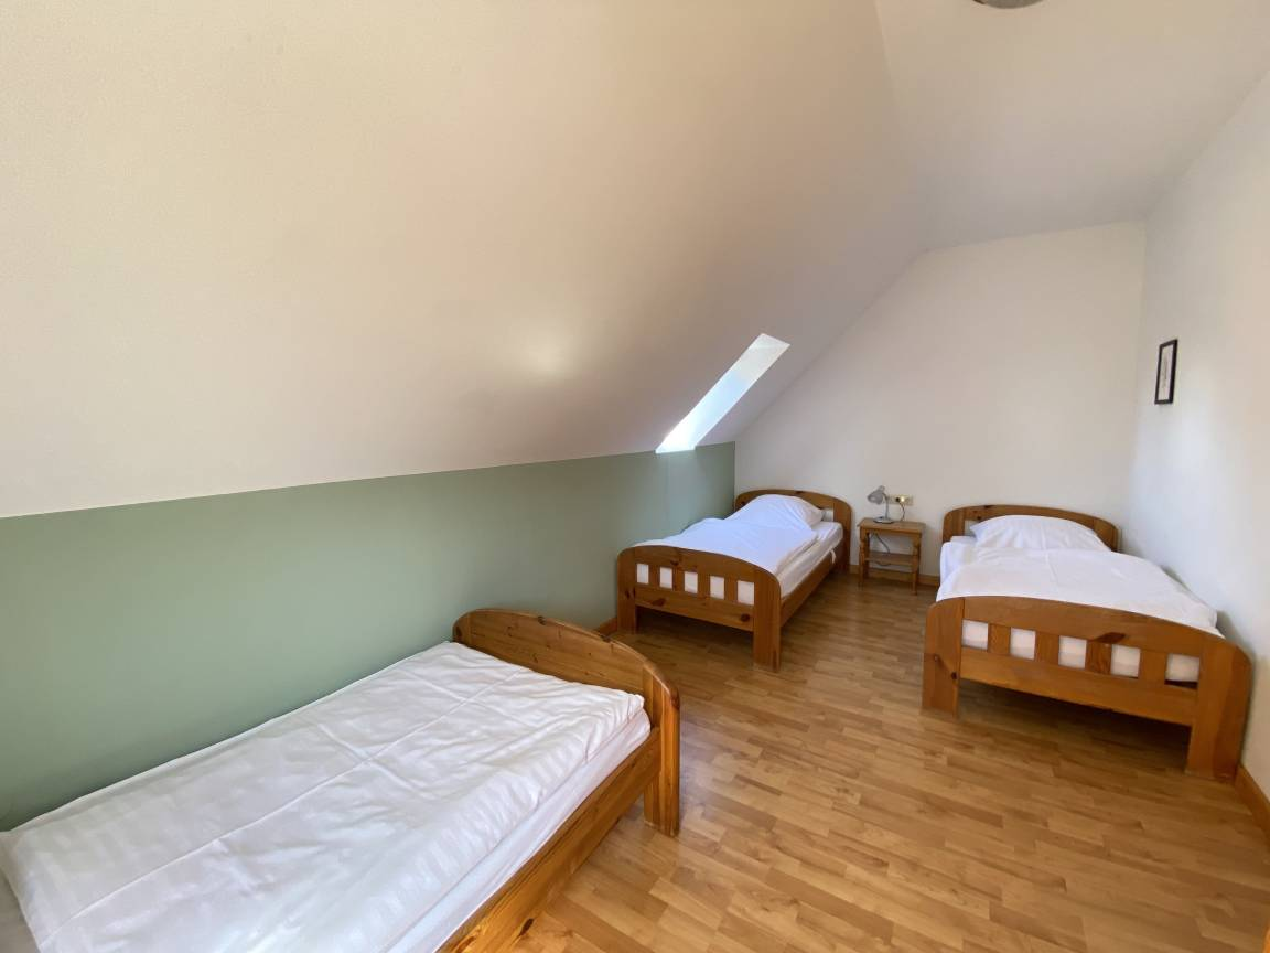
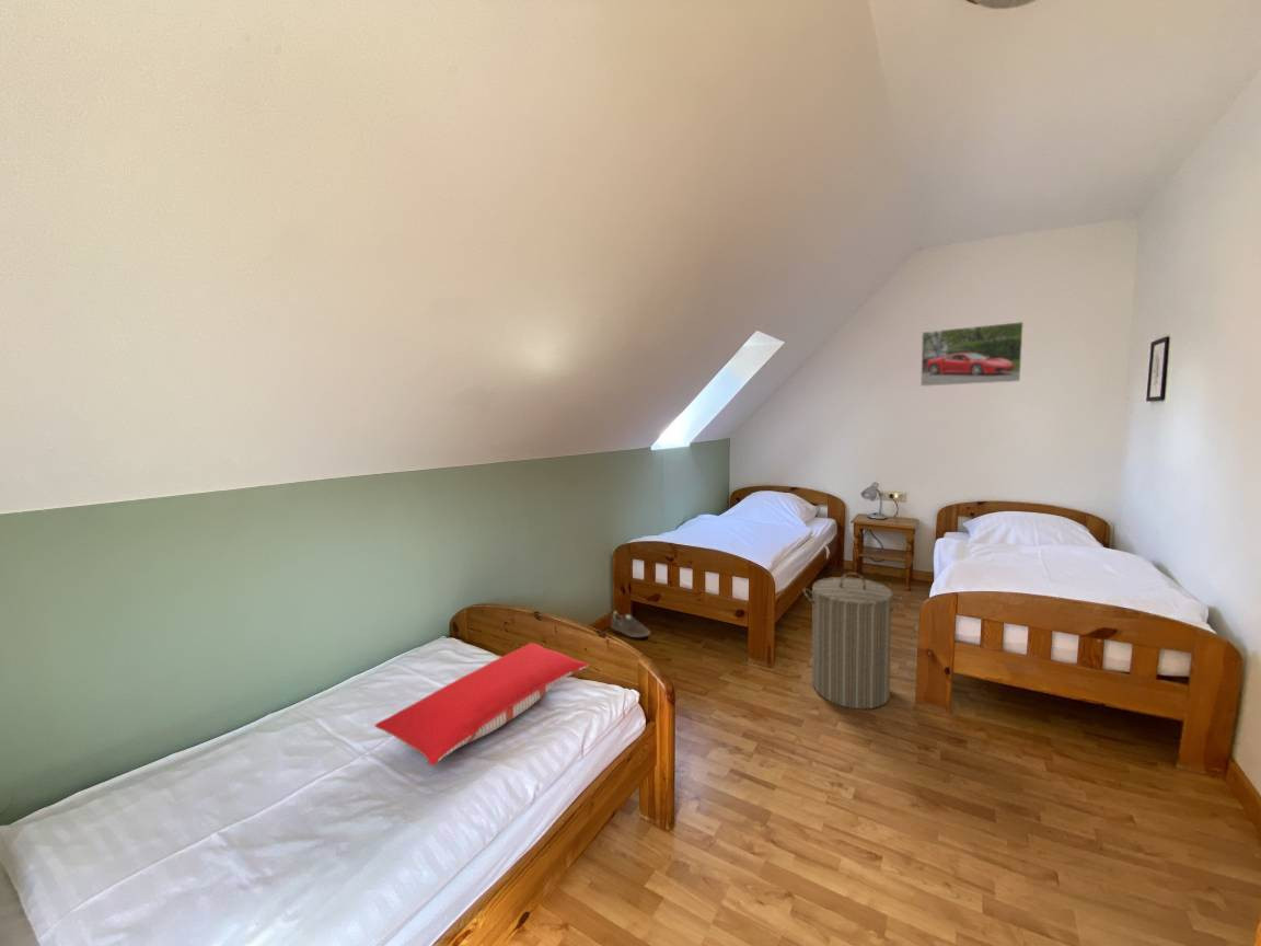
+ pillow [374,642,590,768]
+ sneaker [610,610,651,638]
+ laundry hamper [802,572,904,711]
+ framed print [919,321,1025,388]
